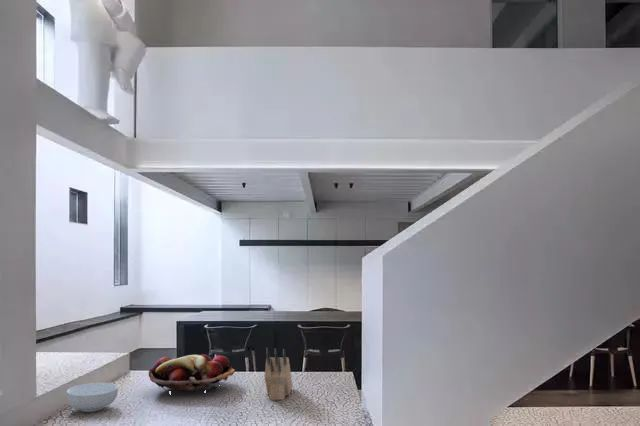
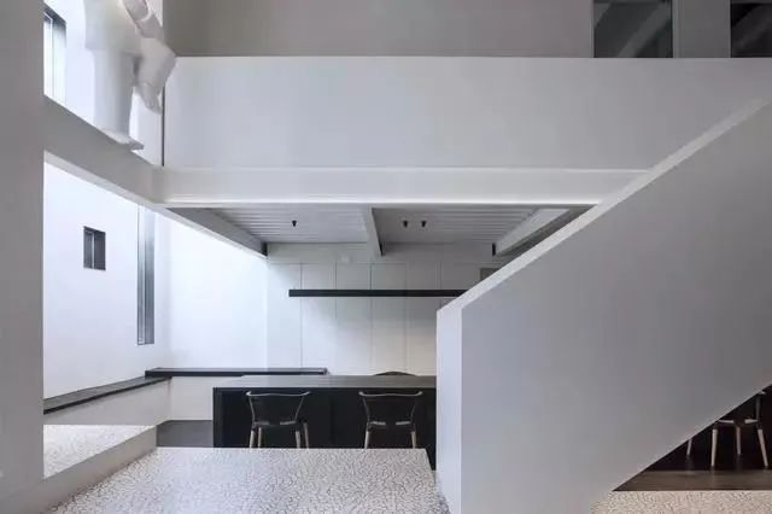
- fruit basket [148,353,236,393]
- cereal bowl [66,381,119,413]
- knife block [264,347,293,401]
